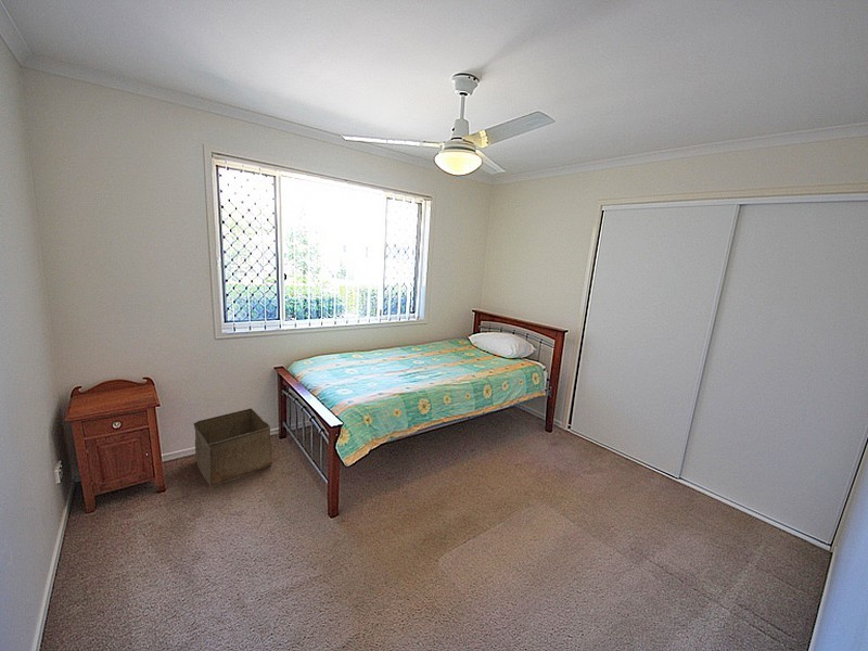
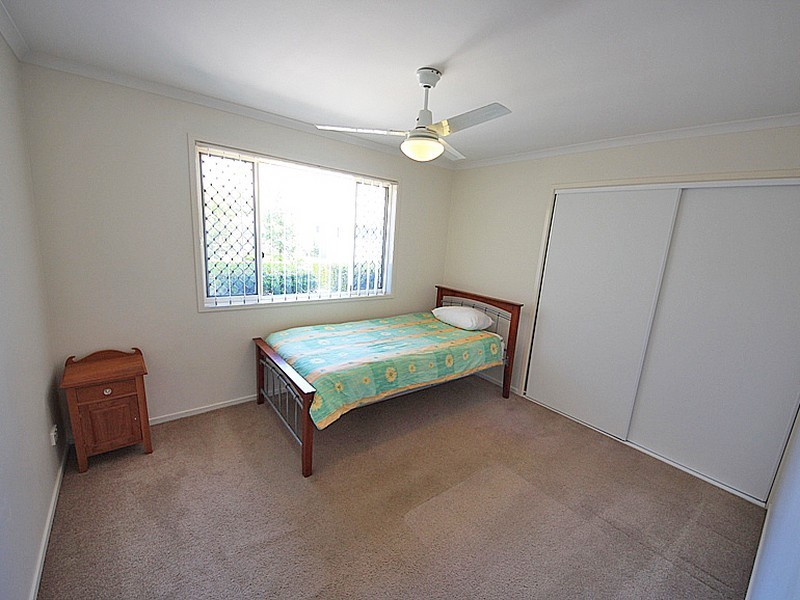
- storage bin [192,407,273,486]
